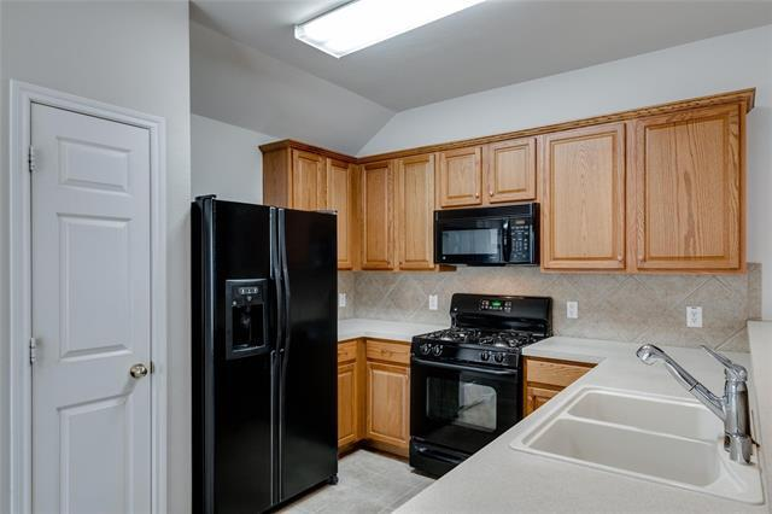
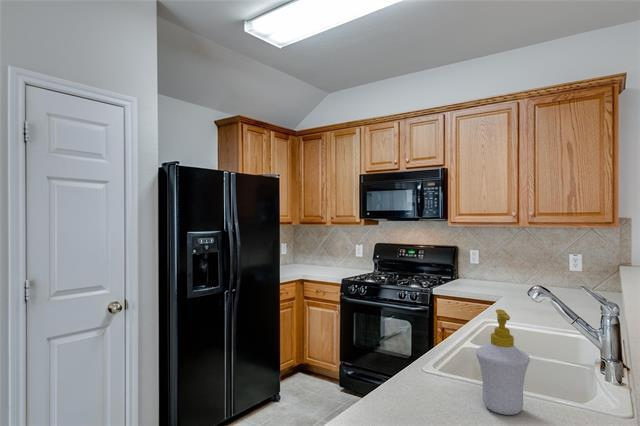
+ soap bottle [475,308,531,416]
